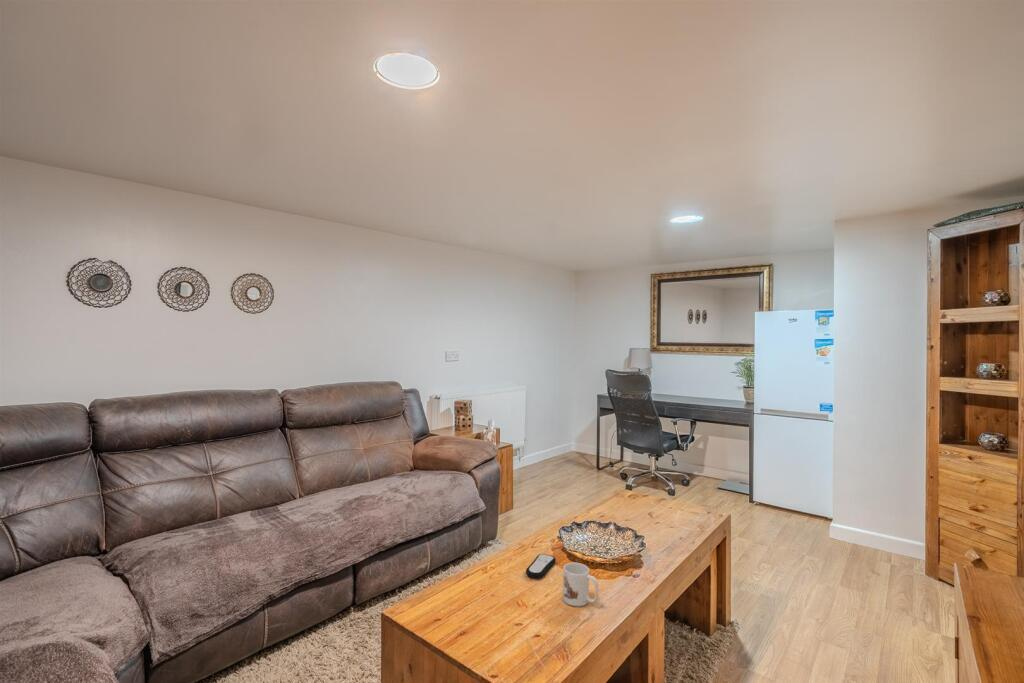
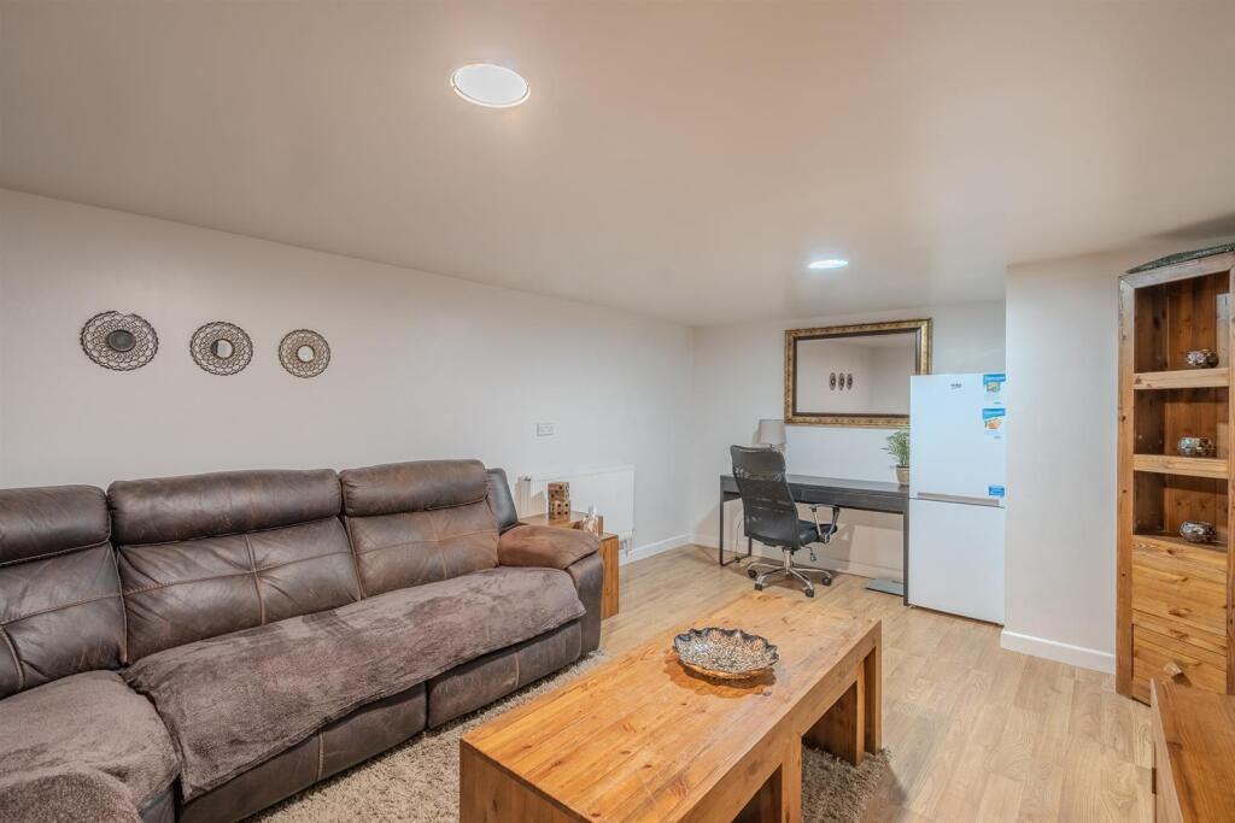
- mug [562,562,599,607]
- remote control [525,553,557,579]
